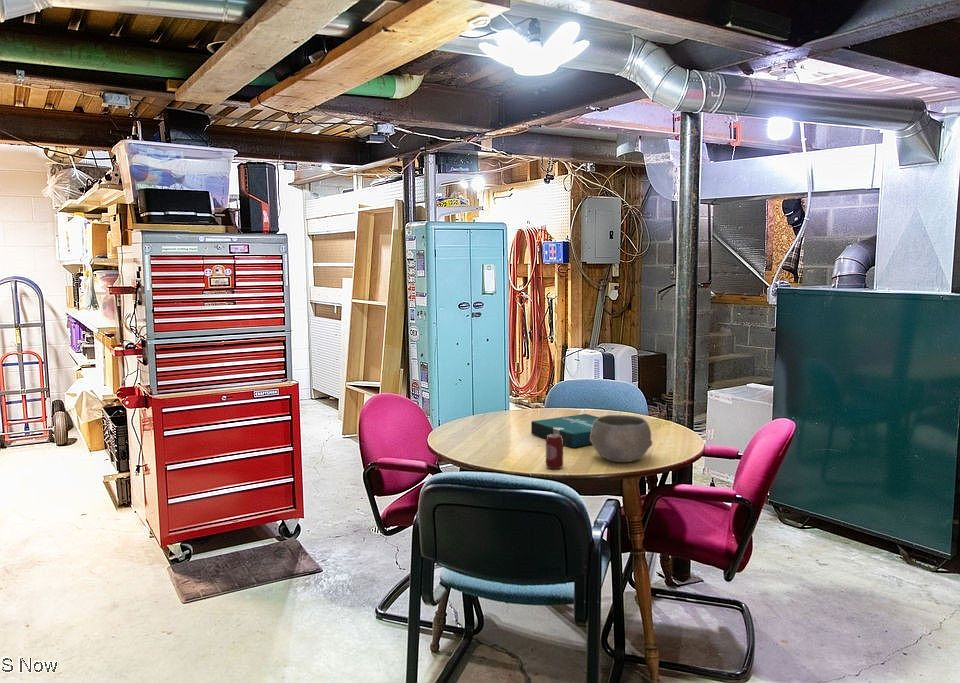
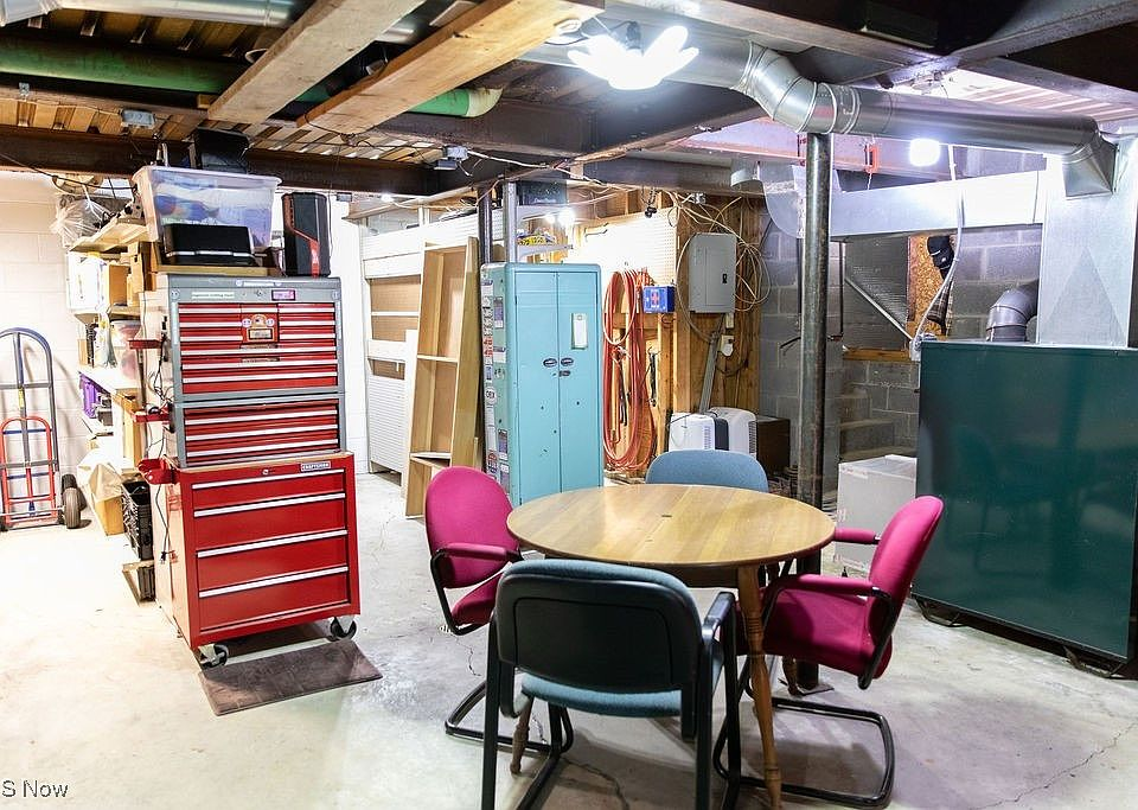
- beverage can [545,434,564,470]
- pizza box [530,413,599,448]
- bowl [590,414,653,463]
